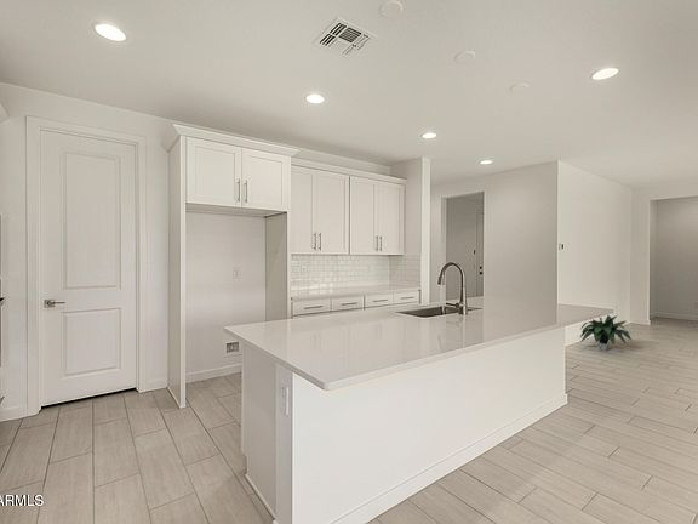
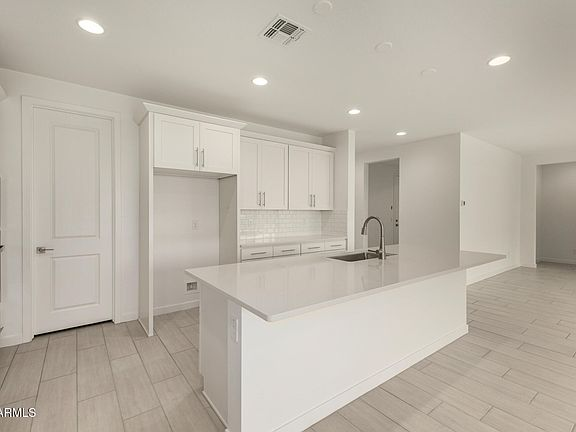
- potted plant [579,314,633,352]
